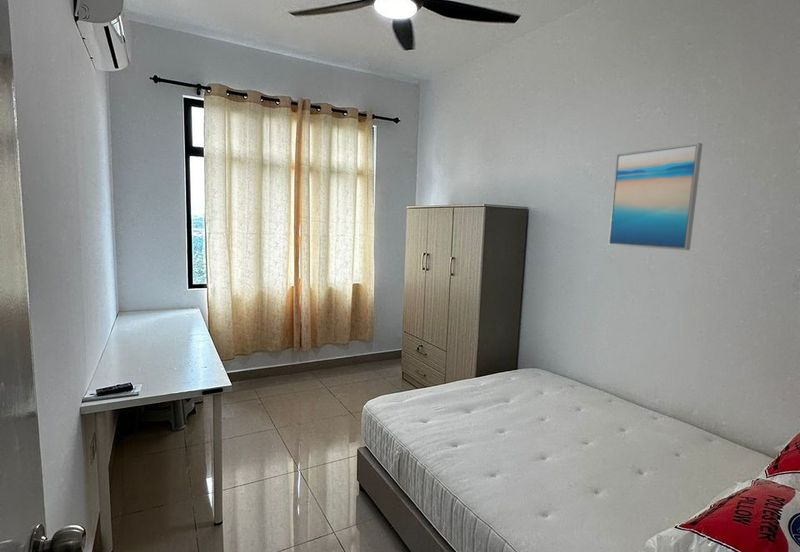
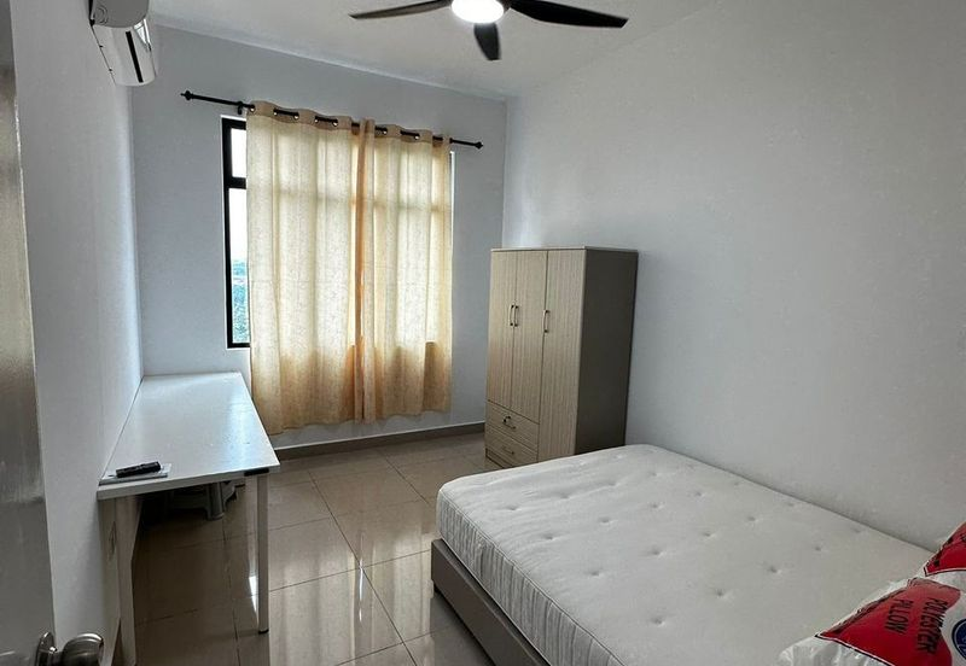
- wall art [607,142,704,251]
